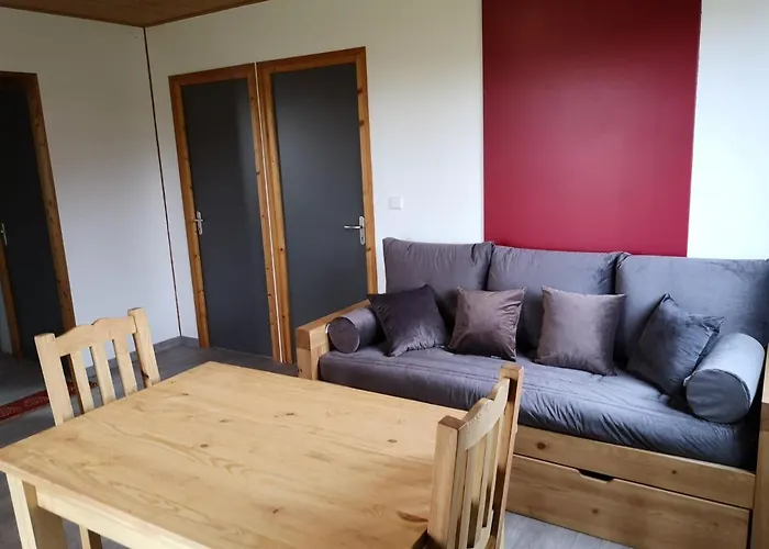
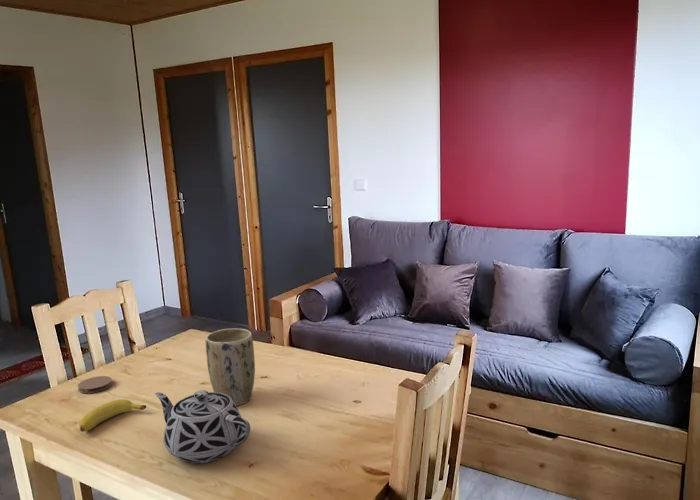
+ teapot [154,389,251,464]
+ coaster [77,375,113,394]
+ plant pot [205,327,256,407]
+ banana [78,399,147,433]
